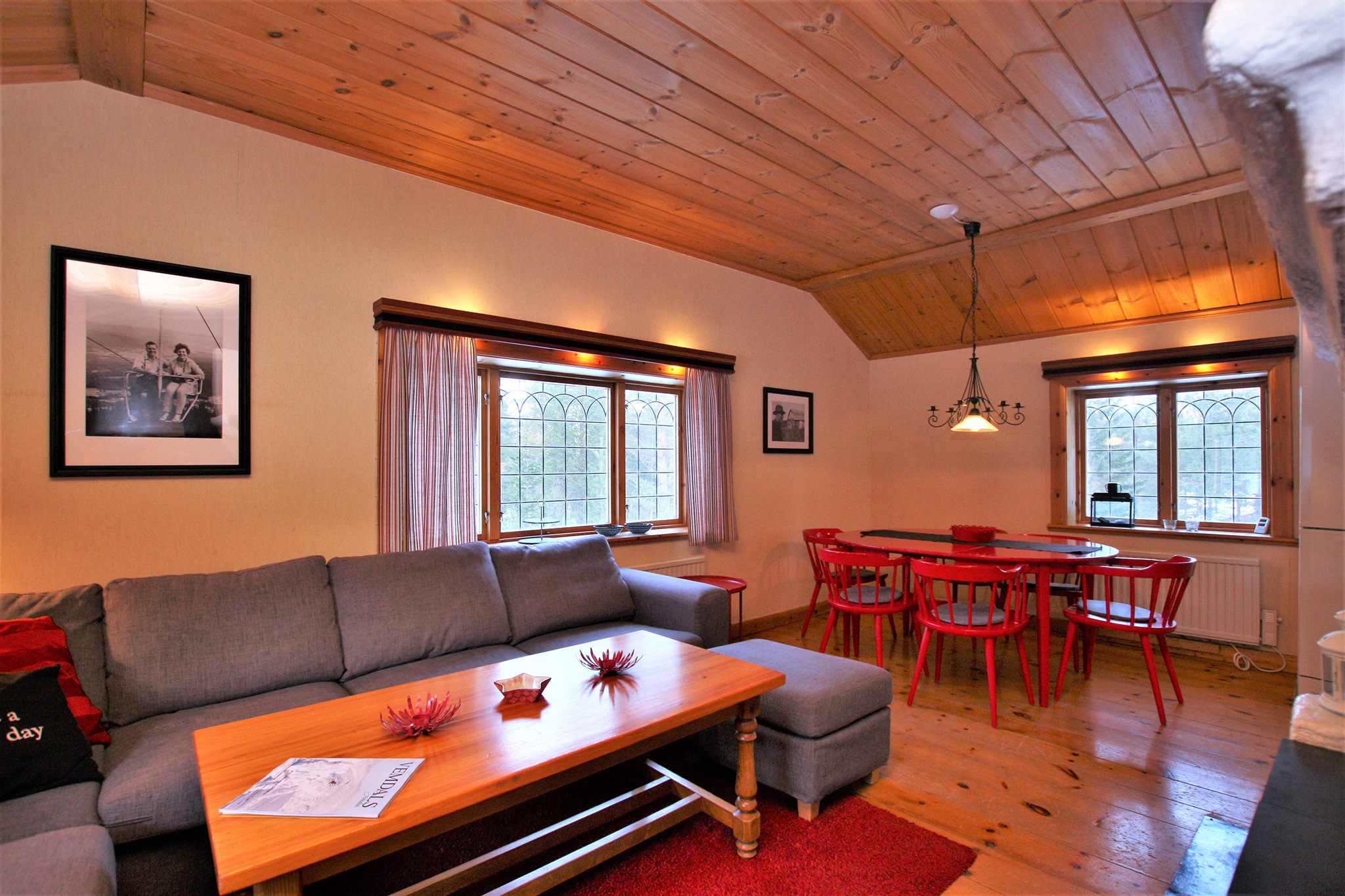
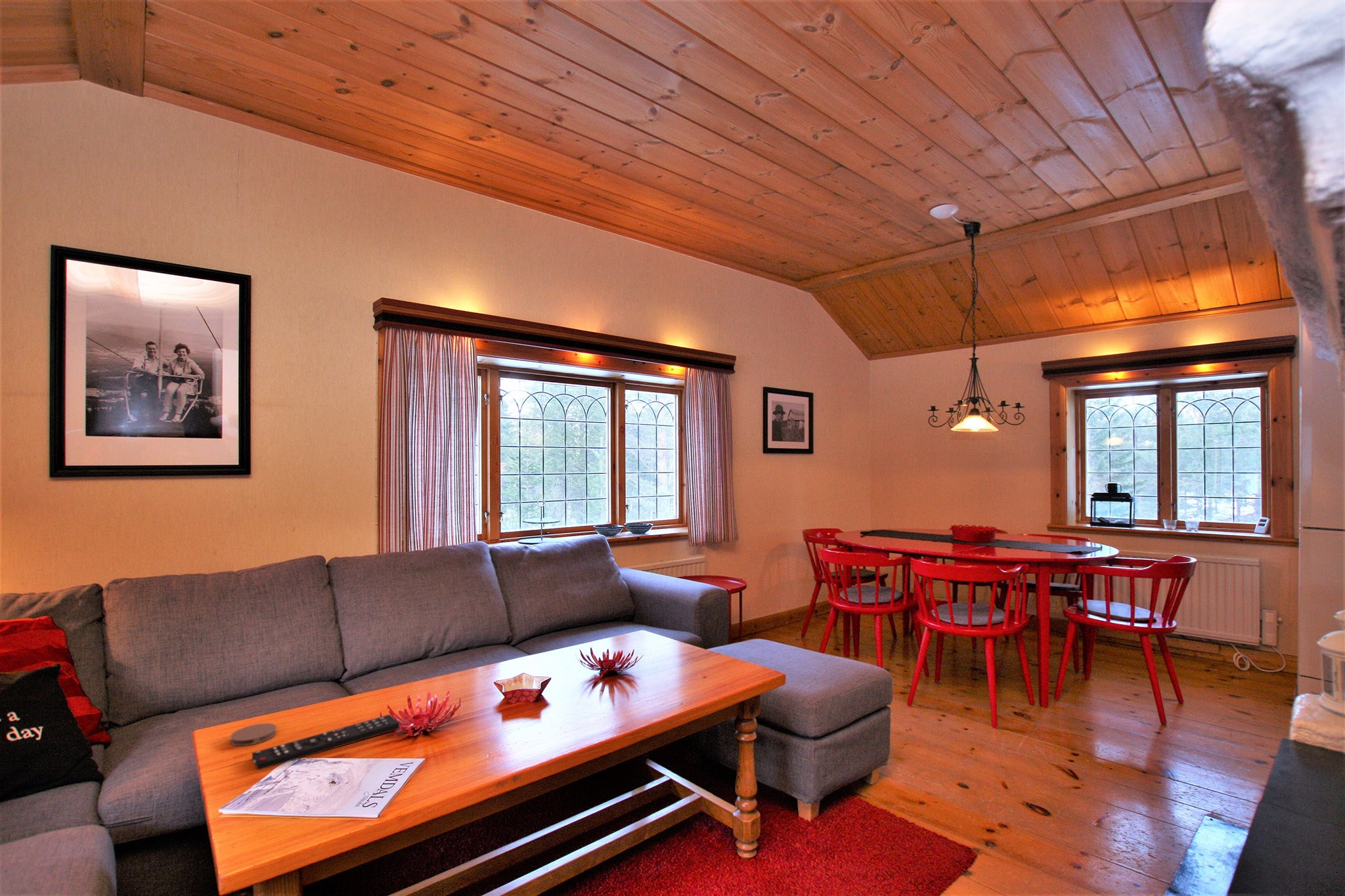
+ coaster [229,723,277,747]
+ remote control [252,714,400,771]
